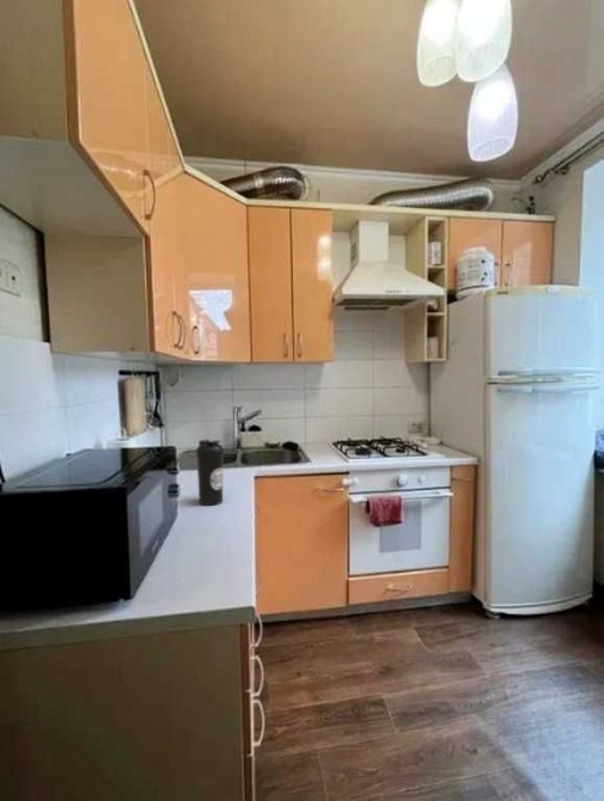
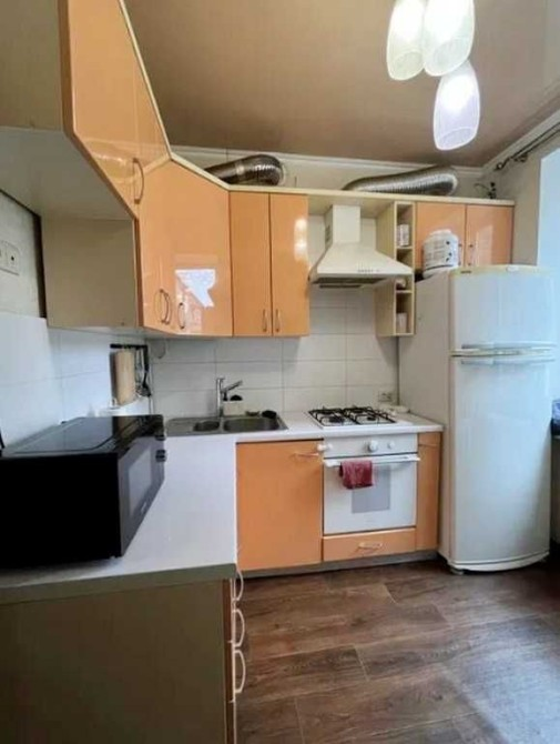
- water bottle [195,439,225,507]
